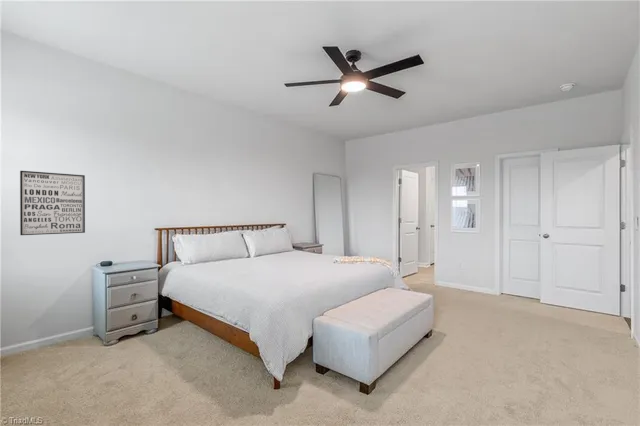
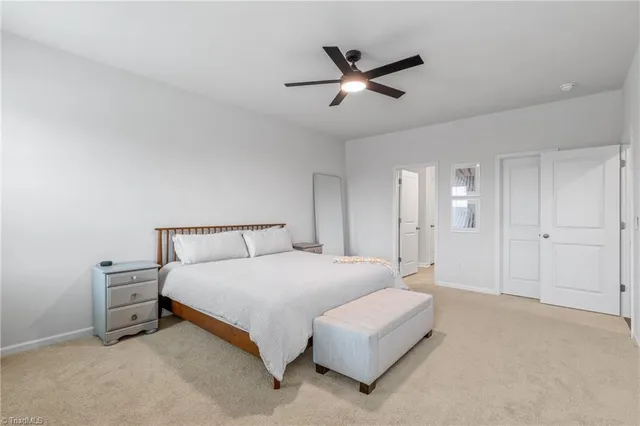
- wall art [19,170,86,236]
